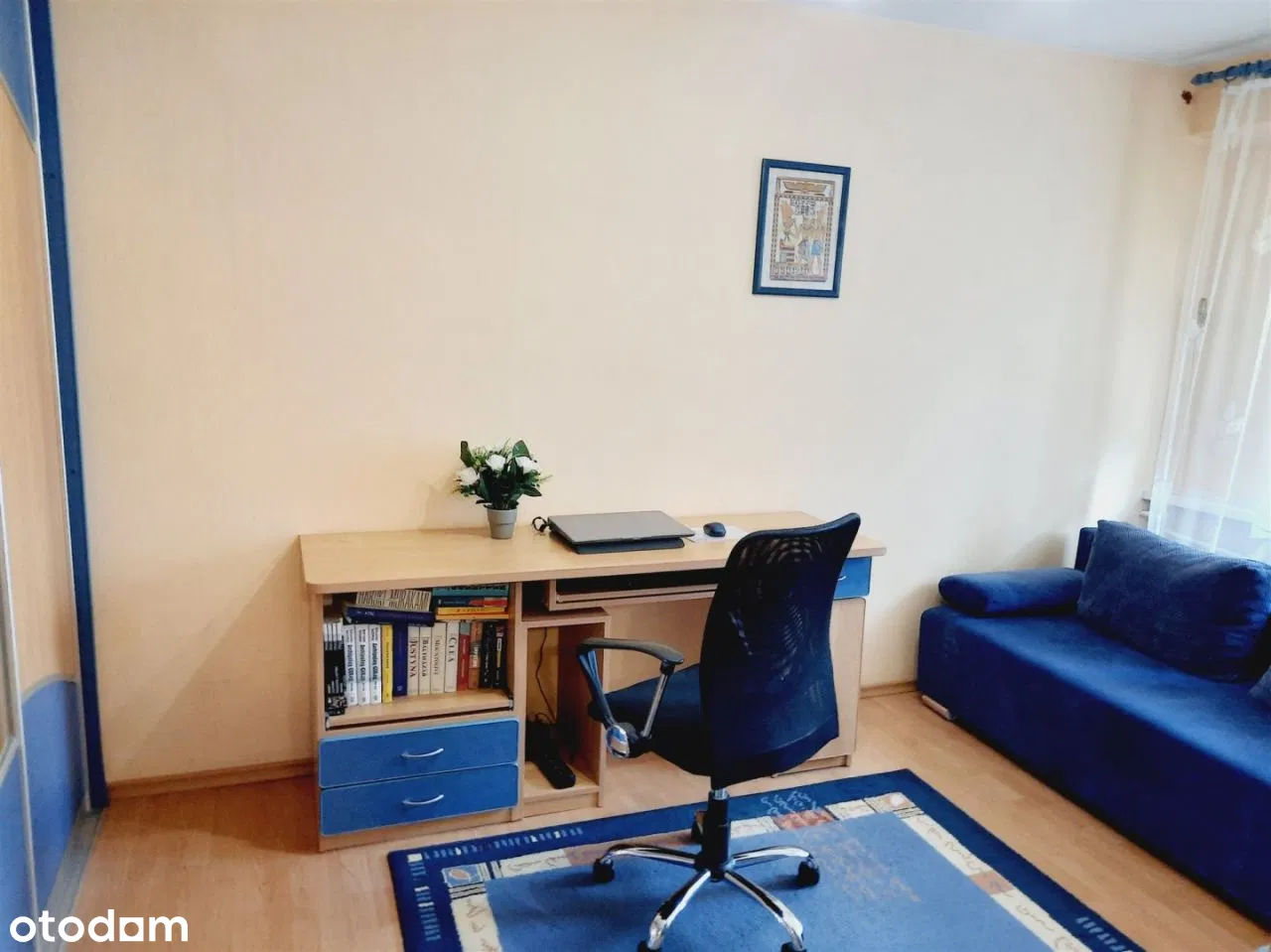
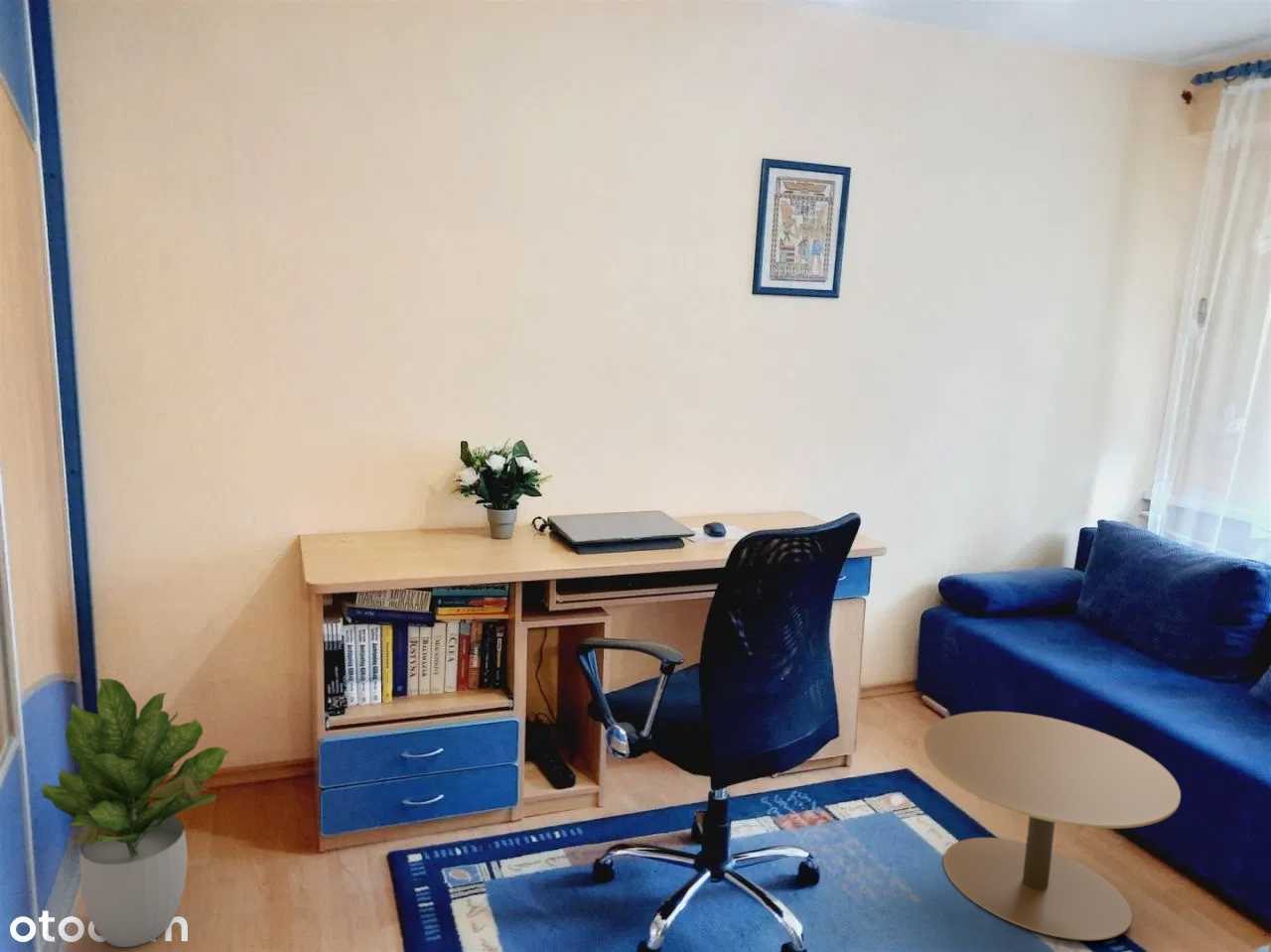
+ side table [922,711,1182,941]
+ potted plant [41,677,231,948]
